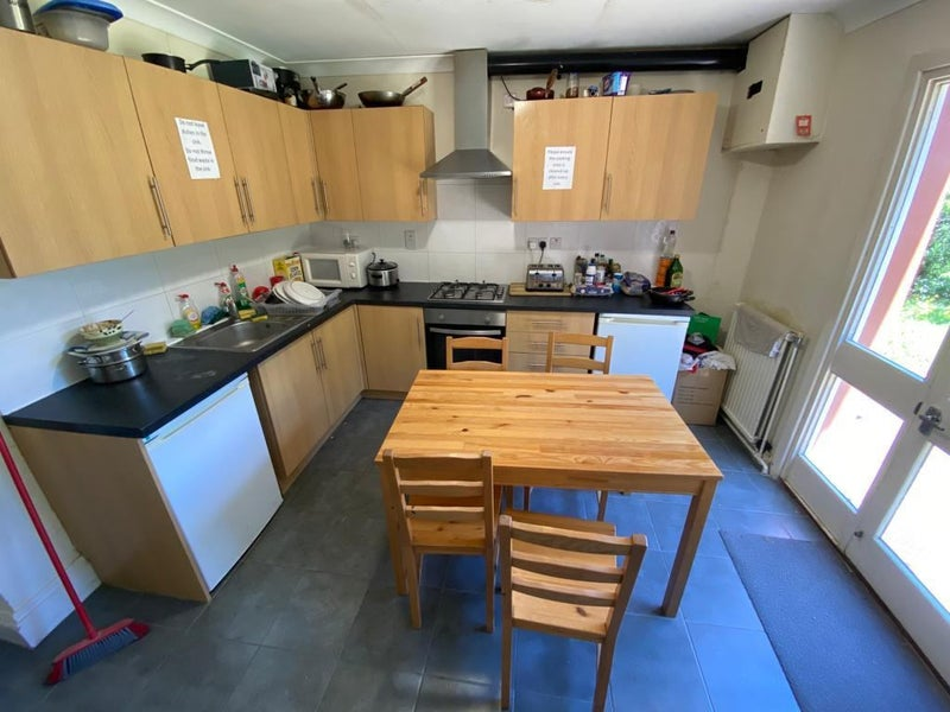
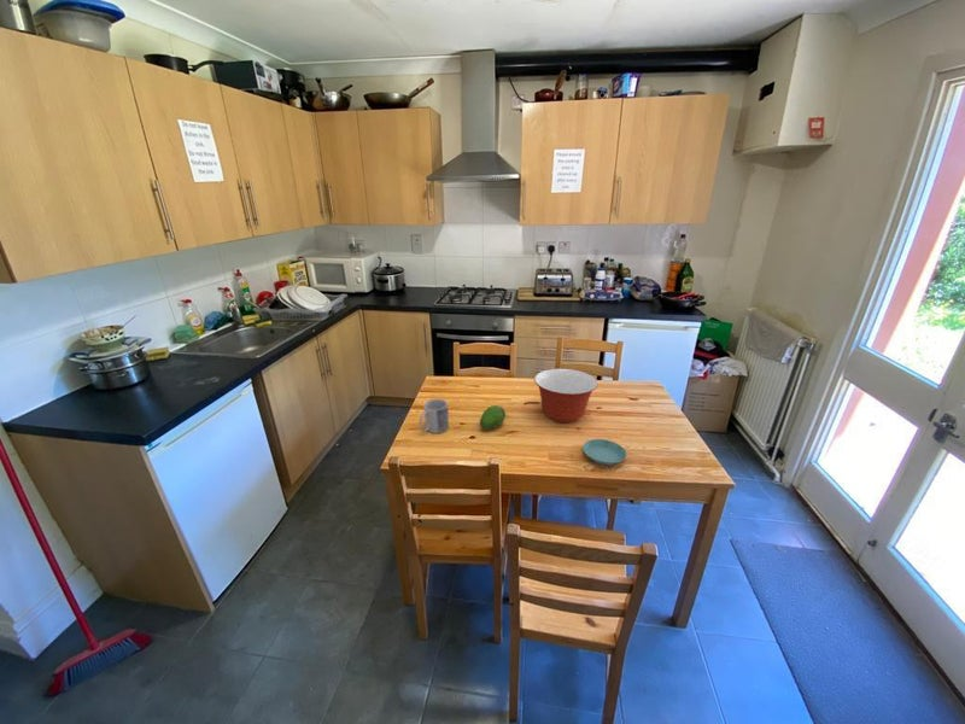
+ saucer [581,438,627,466]
+ mixing bowl [533,368,600,424]
+ fruit [479,404,507,431]
+ mug [419,398,450,434]
